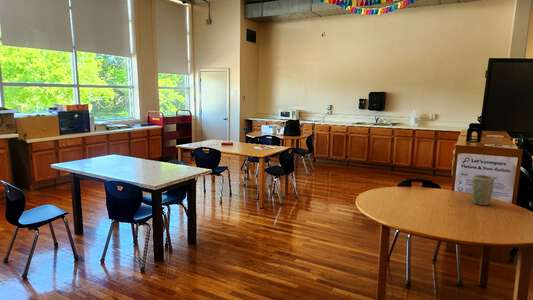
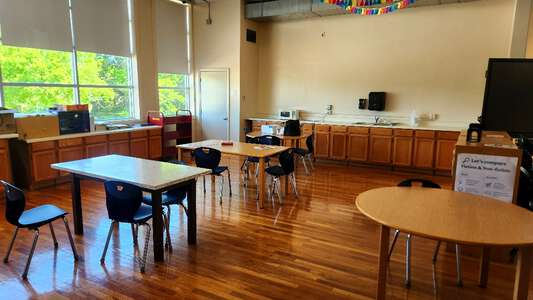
- plant pot [470,174,495,206]
